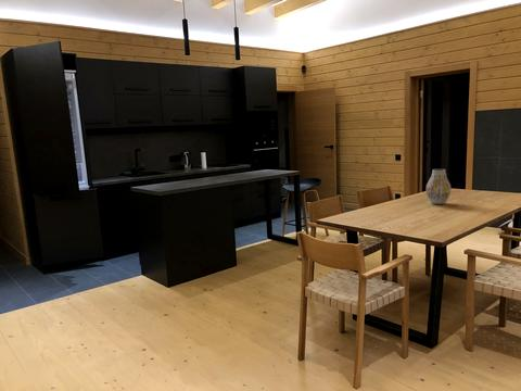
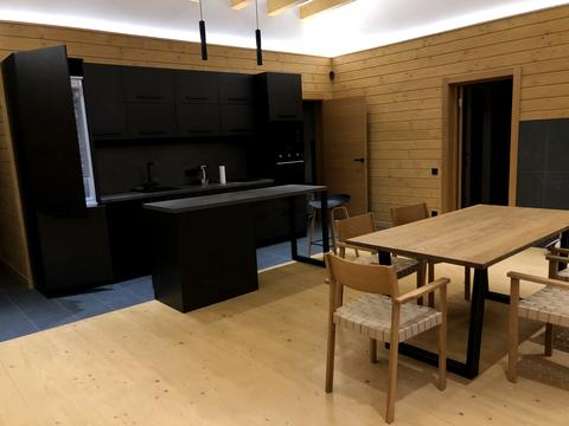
- vase [425,168,452,205]
